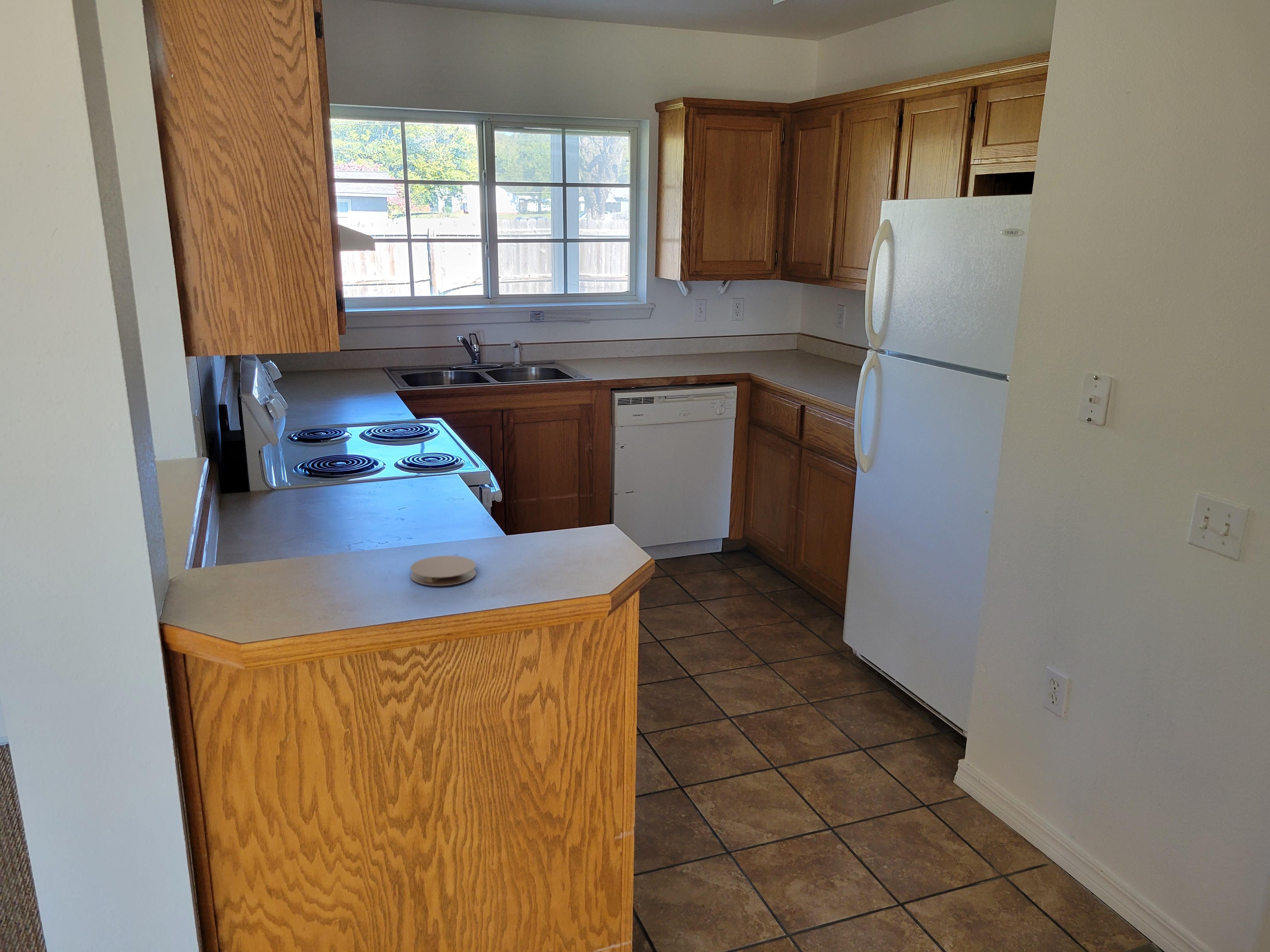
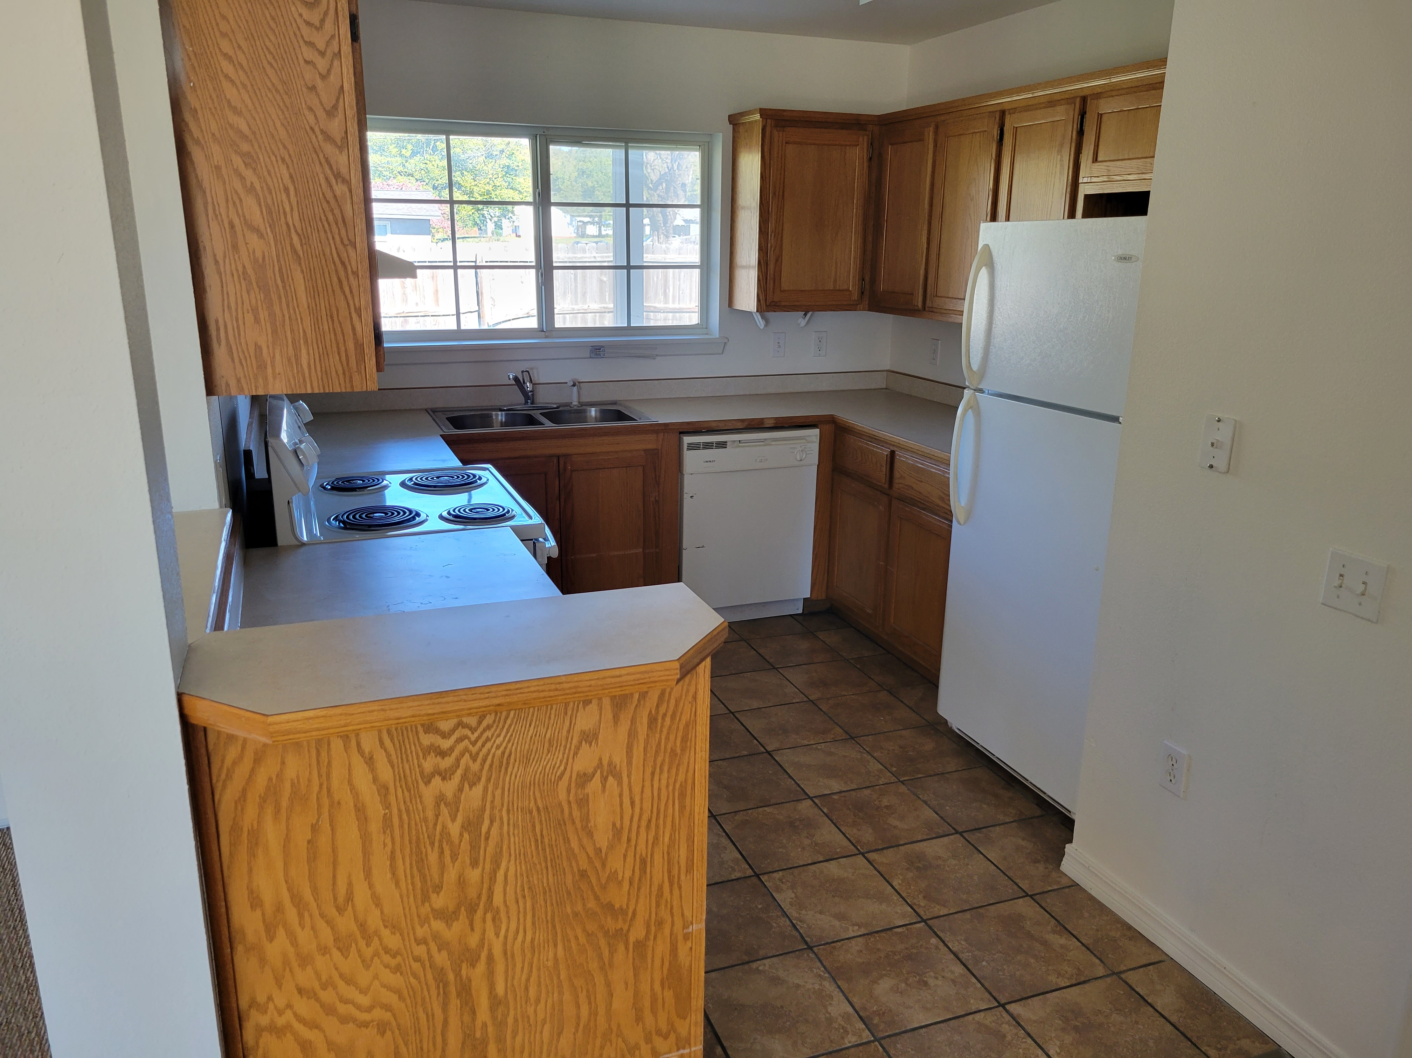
- coaster [410,555,476,586]
